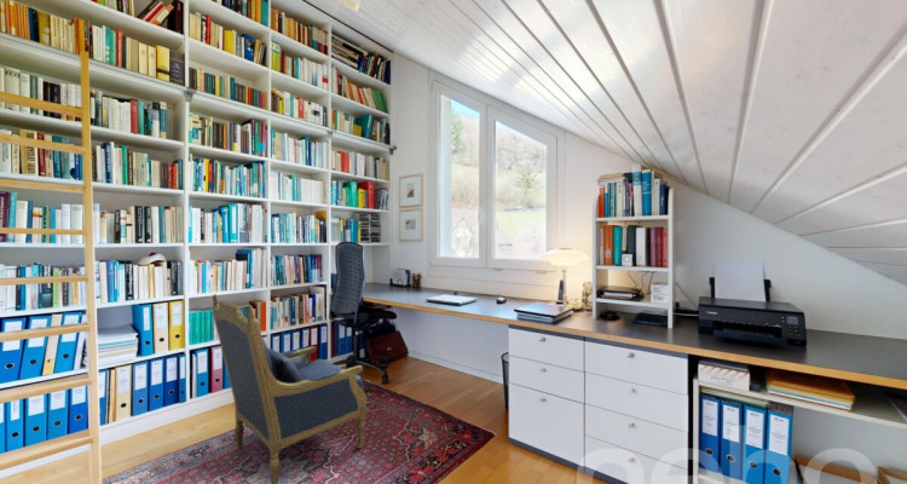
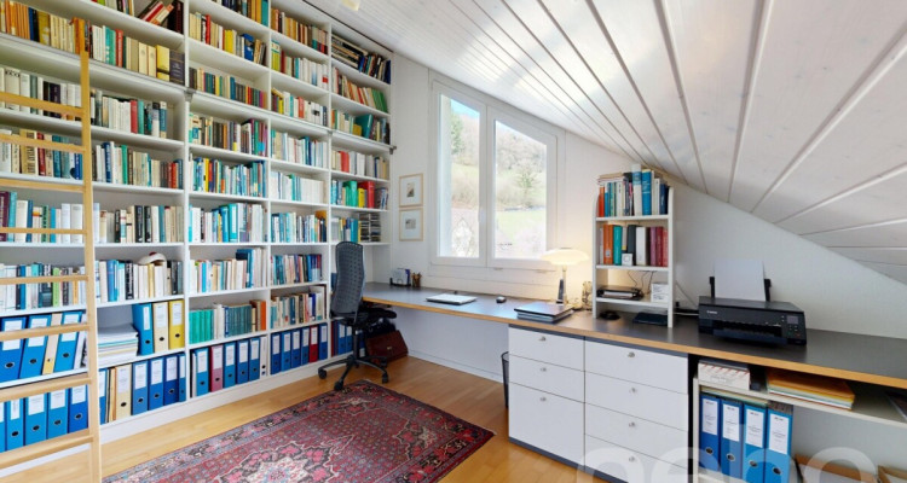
- armchair [212,293,369,484]
